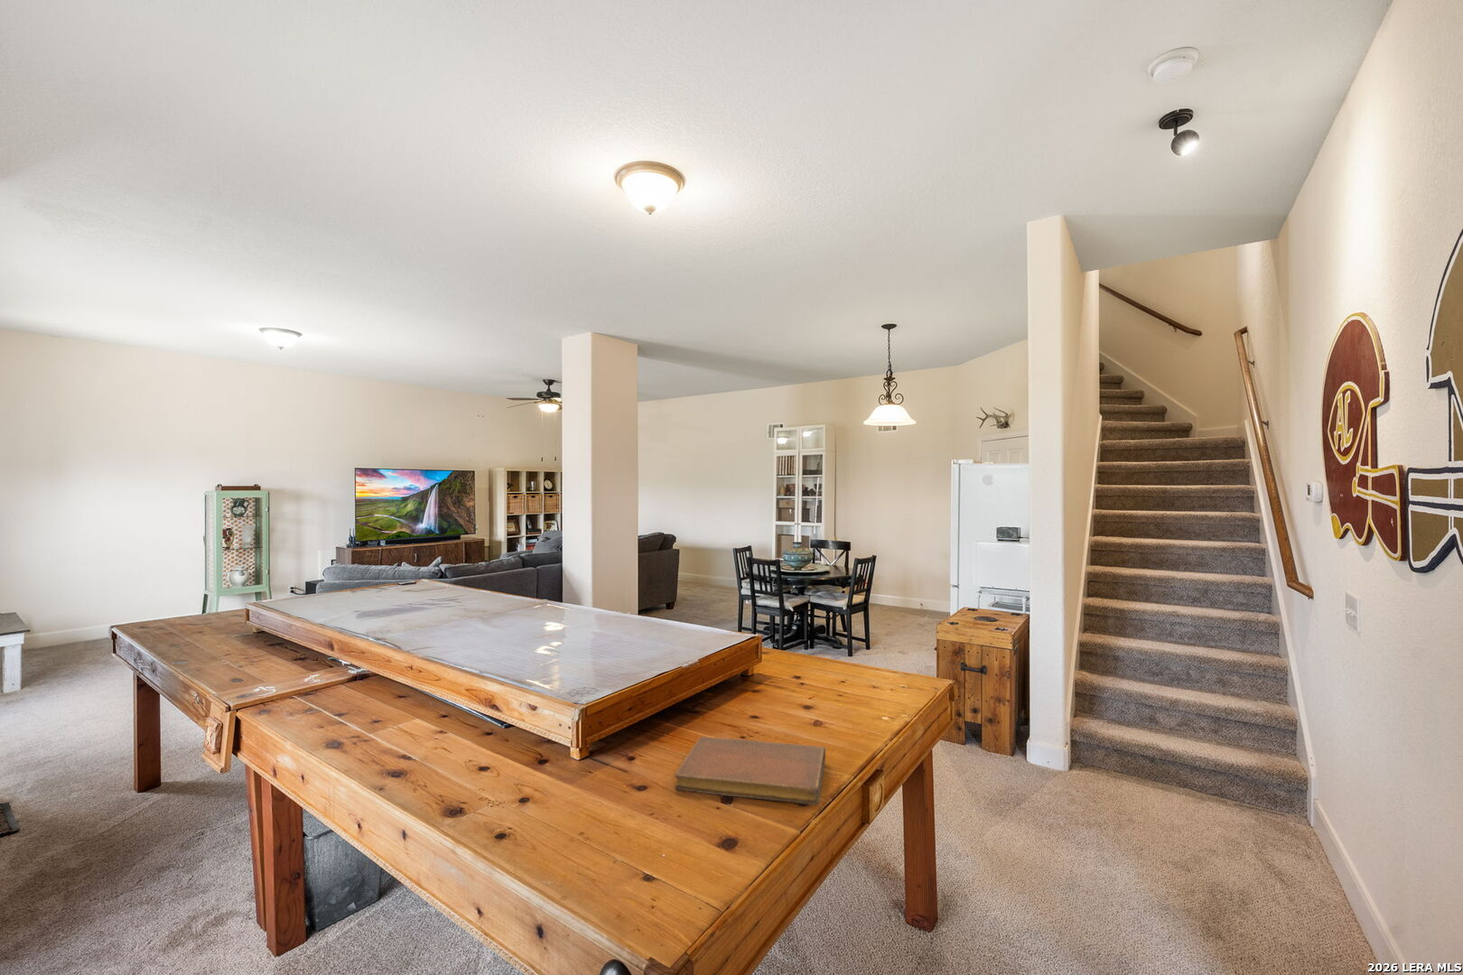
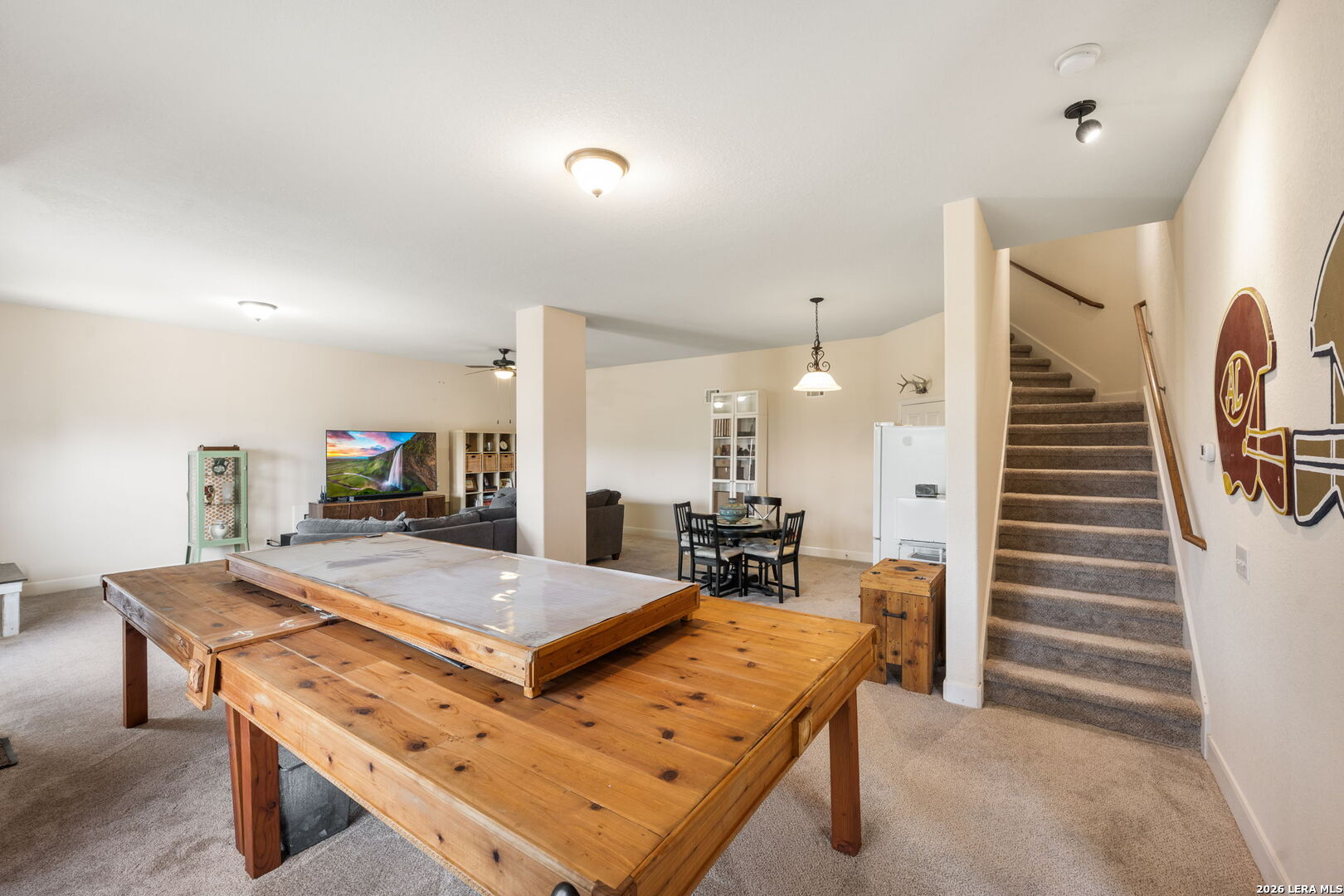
- notebook [674,736,826,805]
